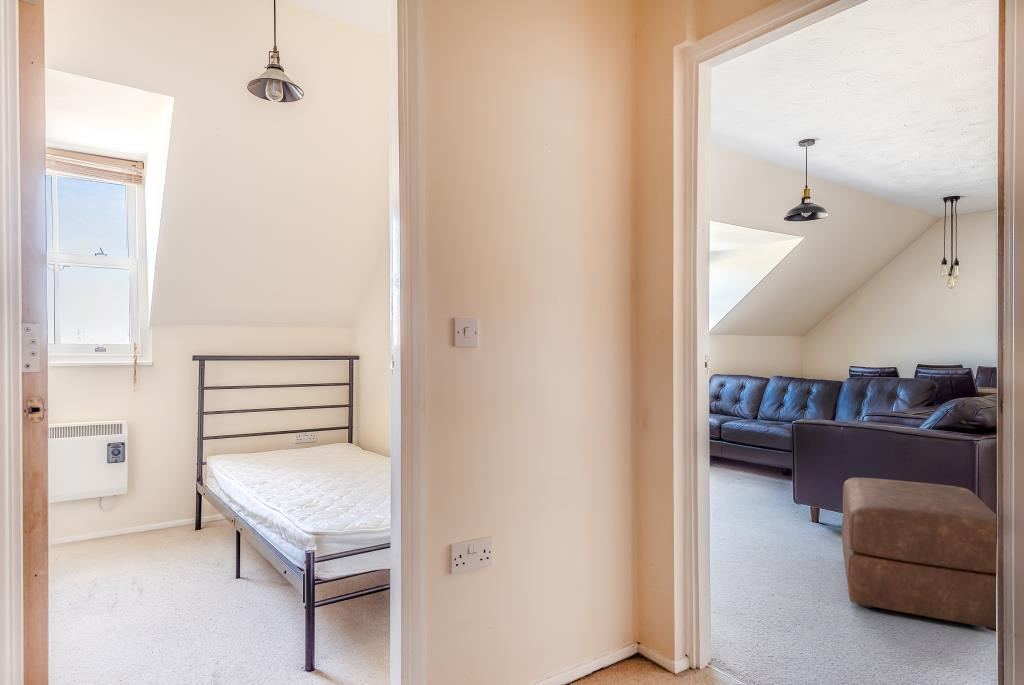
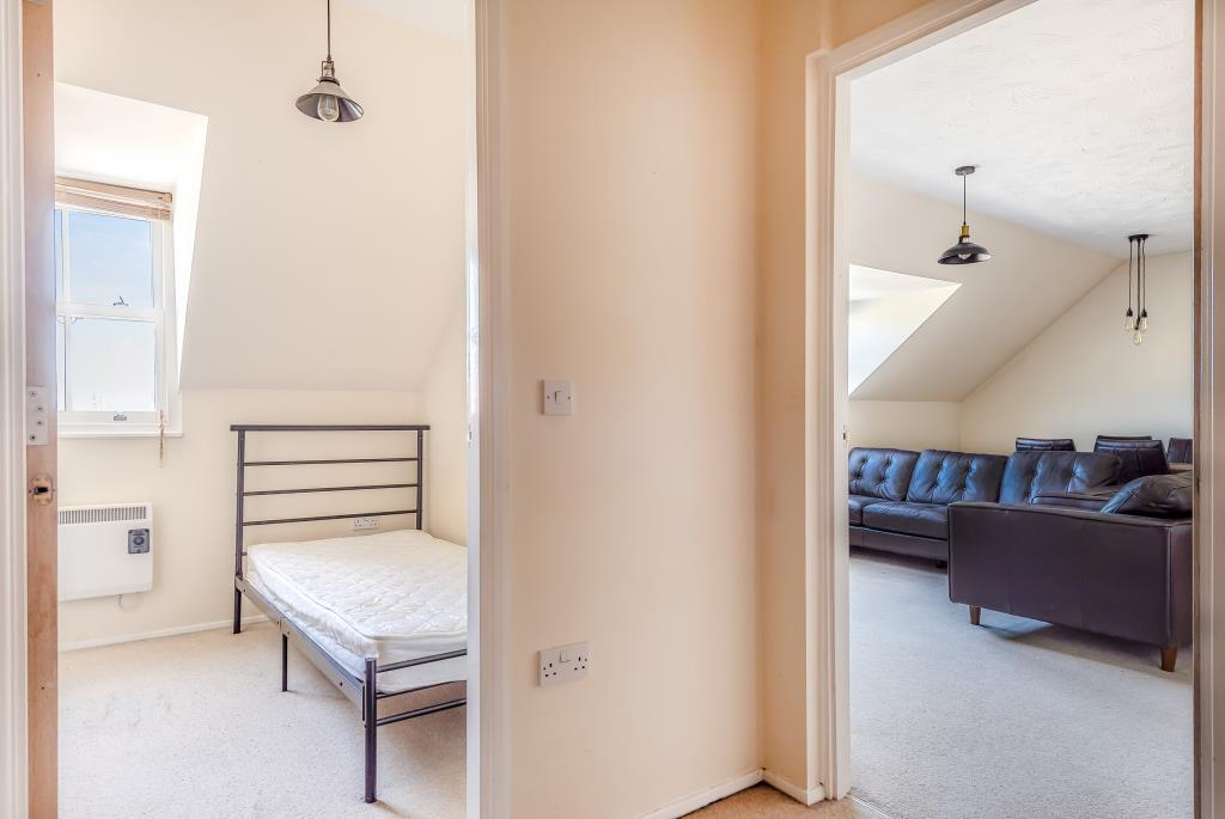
- ottoman [840,477,997,632]
